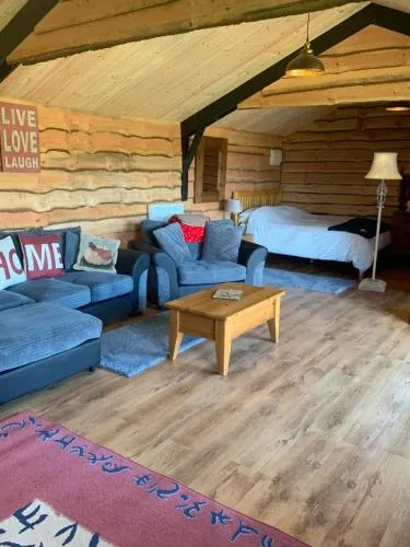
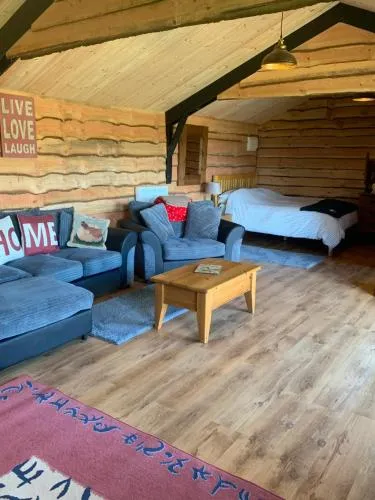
- floor lamp [358,152,403,293]
